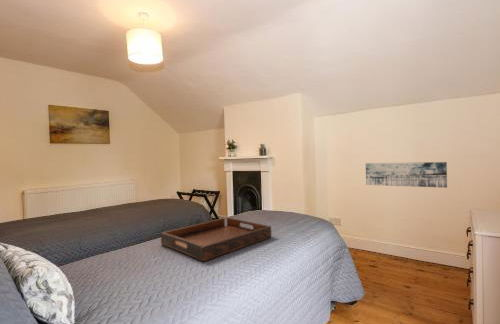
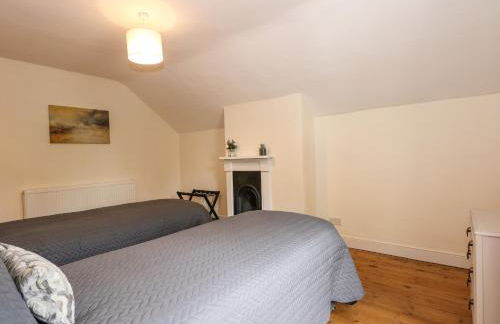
- wall art [365,161,448,189]
- serving tray [160,217,272,262]
